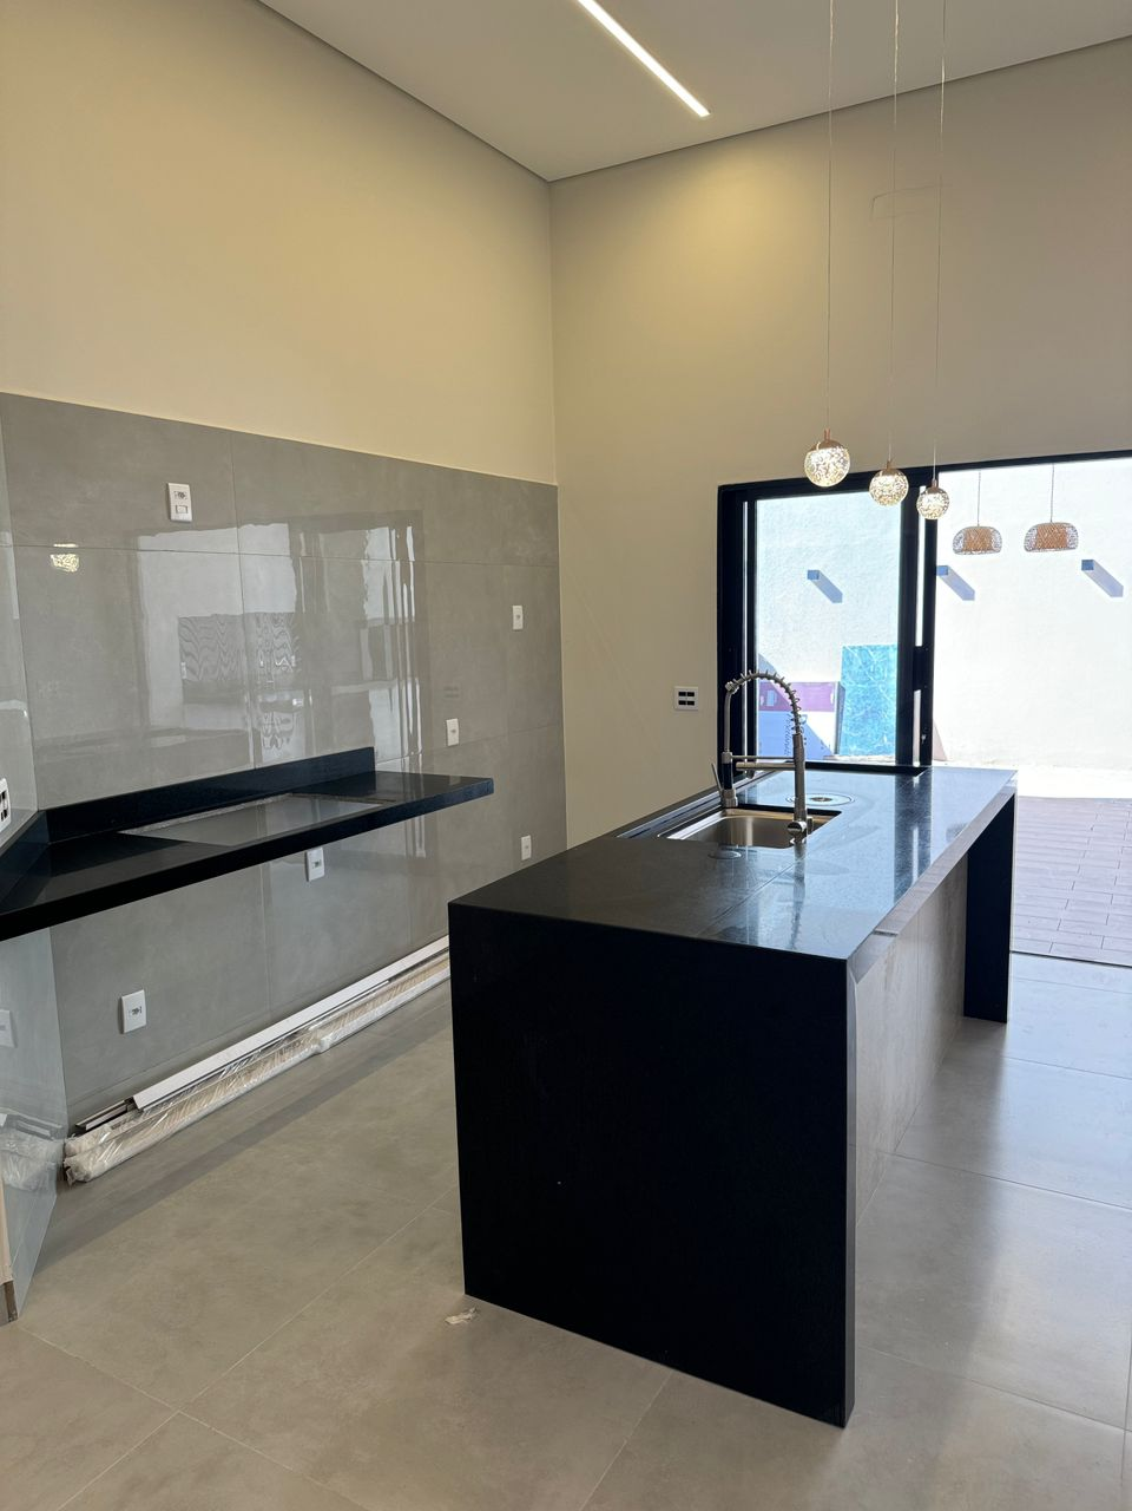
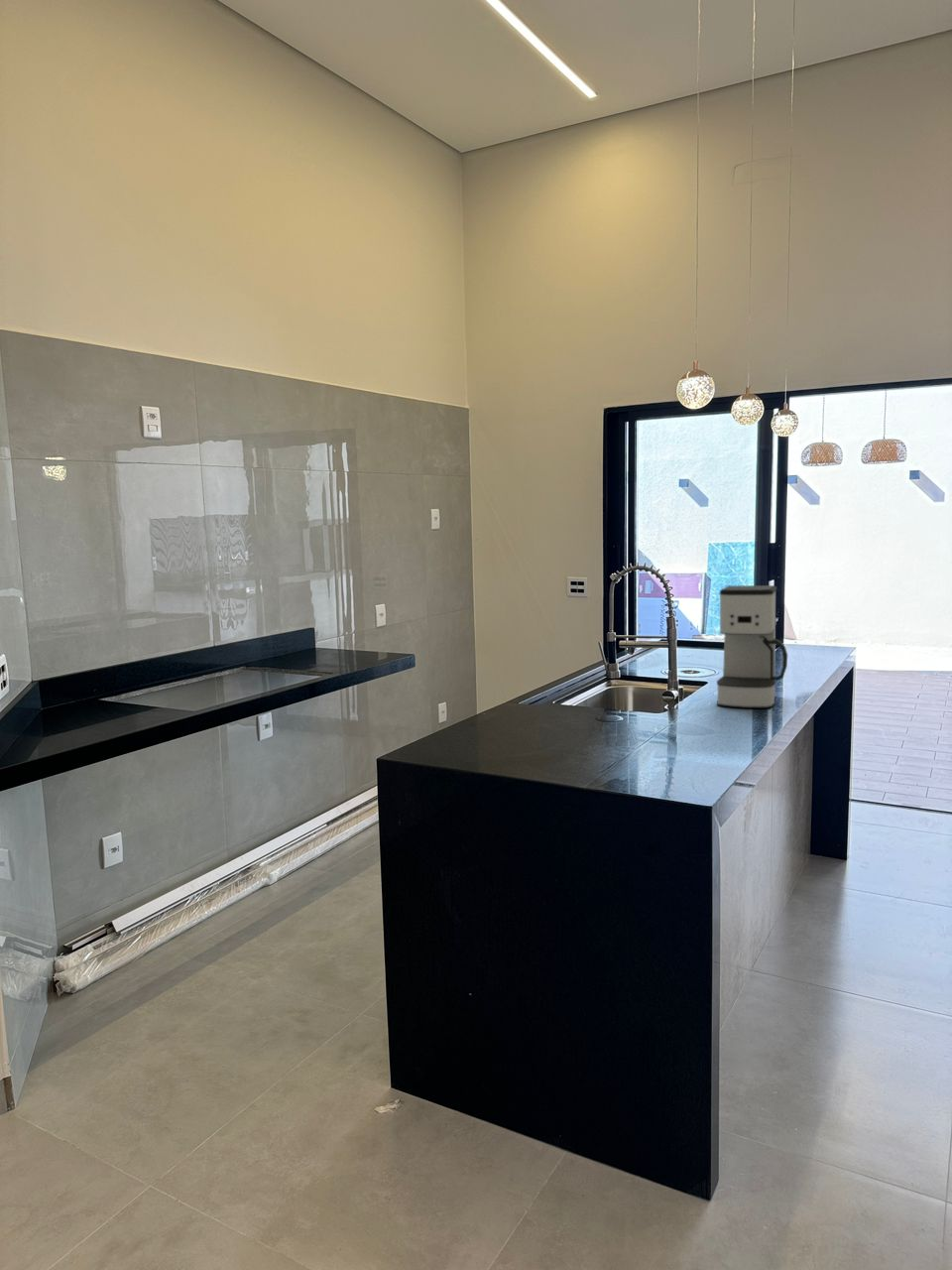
+ coffee maker [716,584,788,709]
